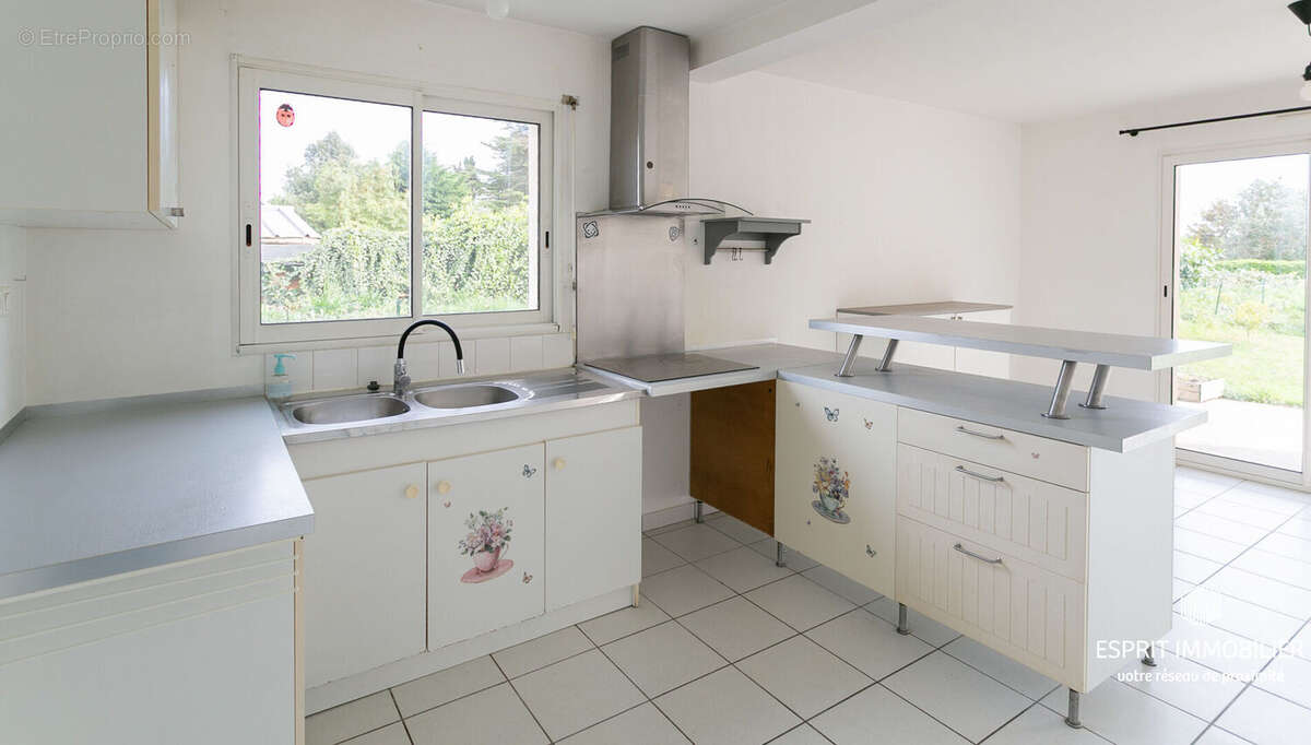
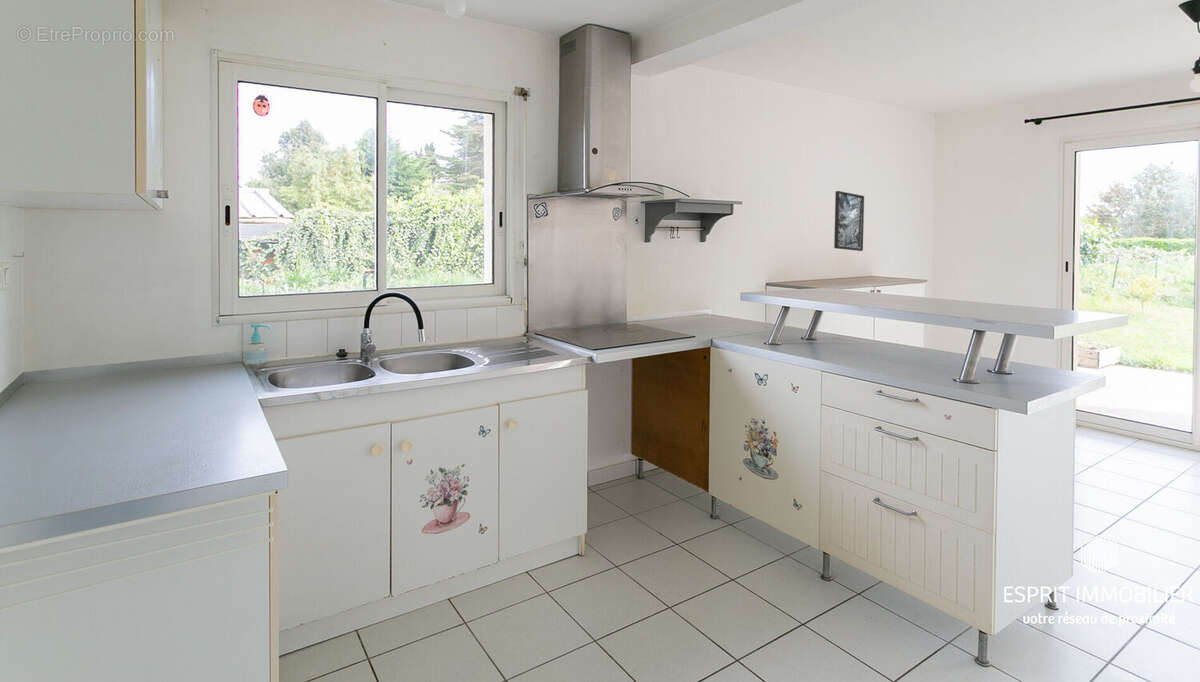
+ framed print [833,190,865,252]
